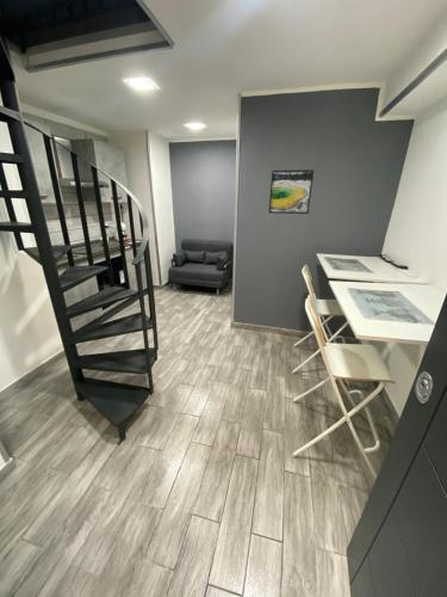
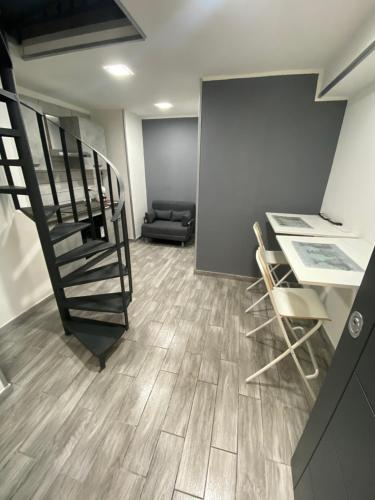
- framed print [267,168,315,215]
